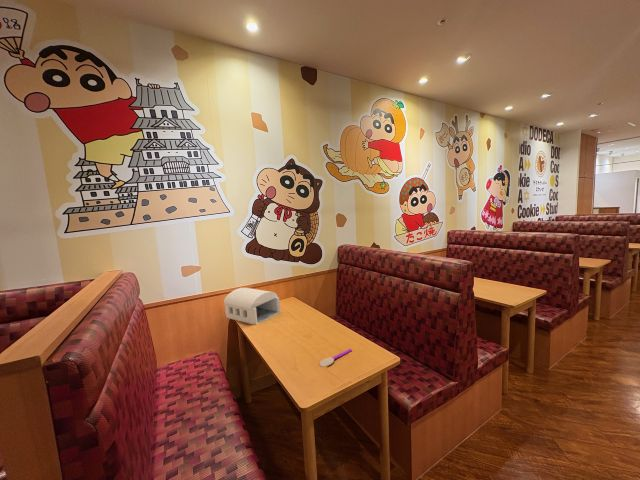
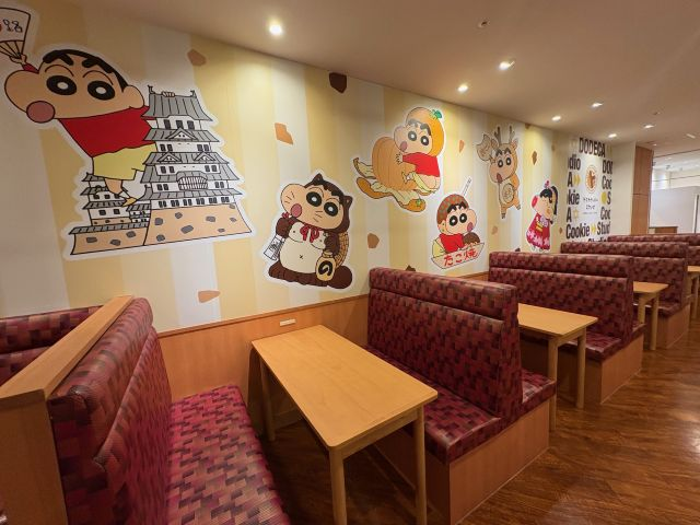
- spoon [318,348,353,368]
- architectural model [223,287,281,325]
